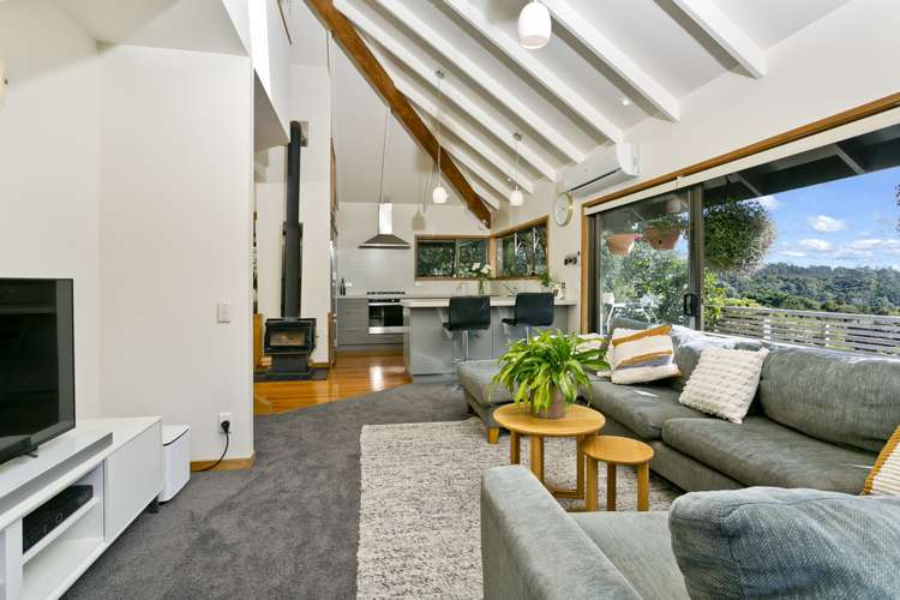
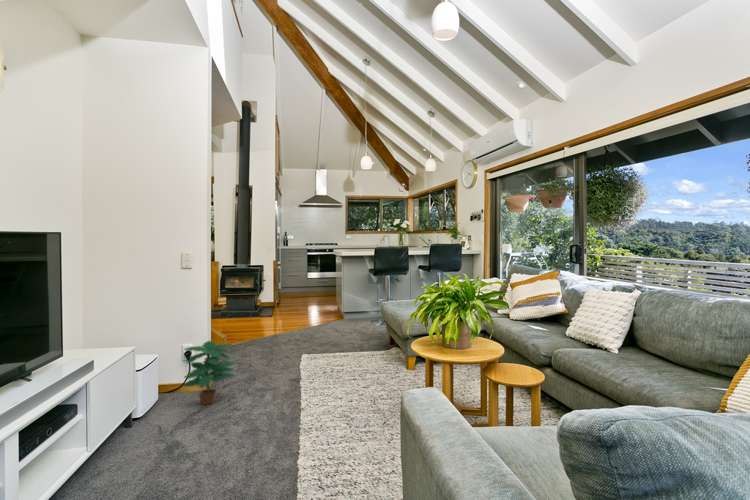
+ potted plant [182,340,237,406]
